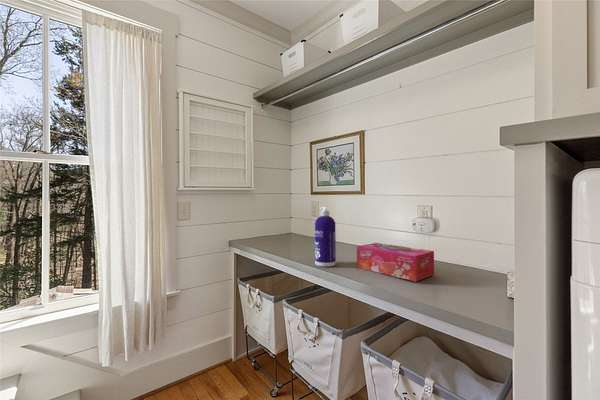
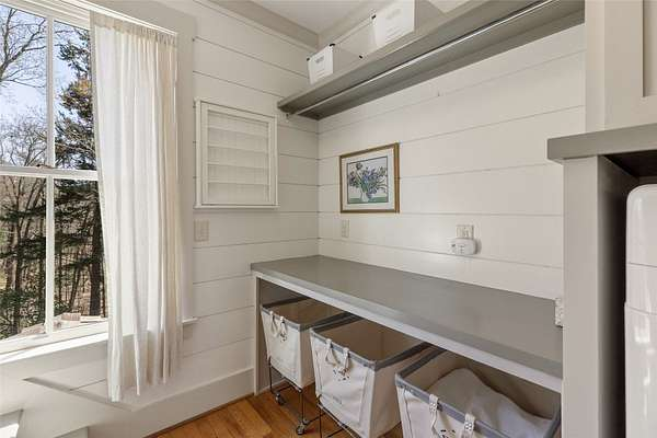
- spray bottle [314,206,337,267]
- tissue box [356,242,435,283]
